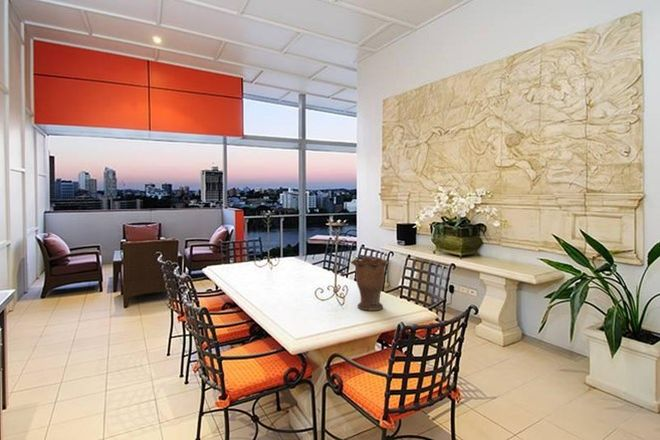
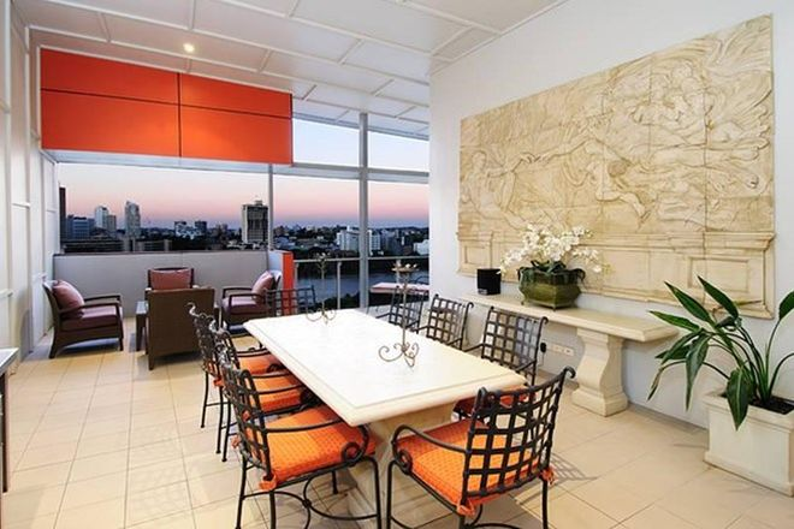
- vase [350,257,389,312]
